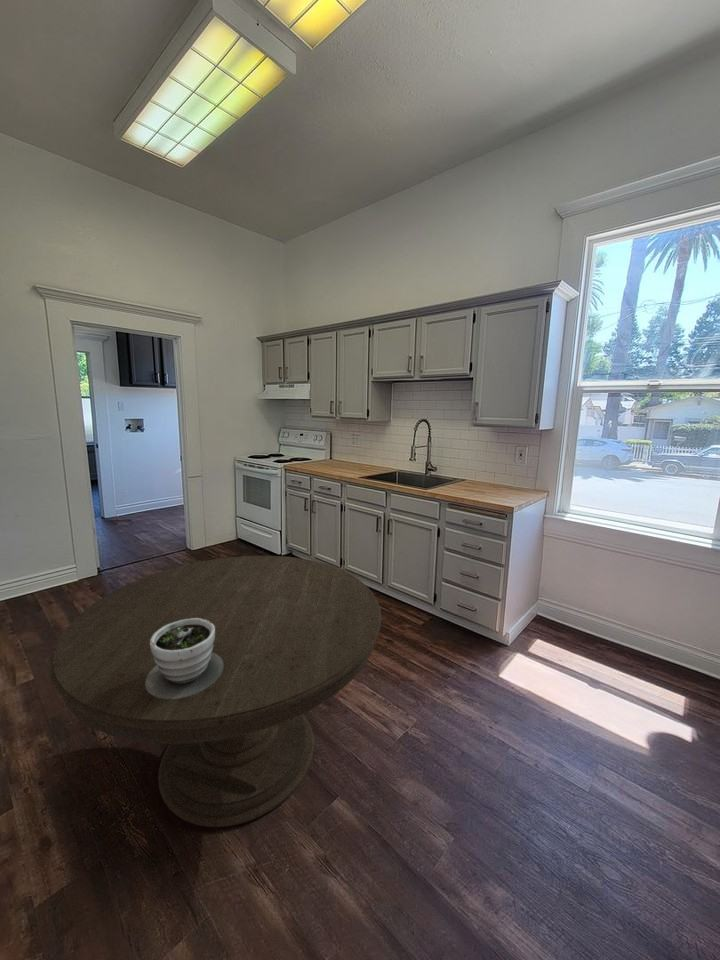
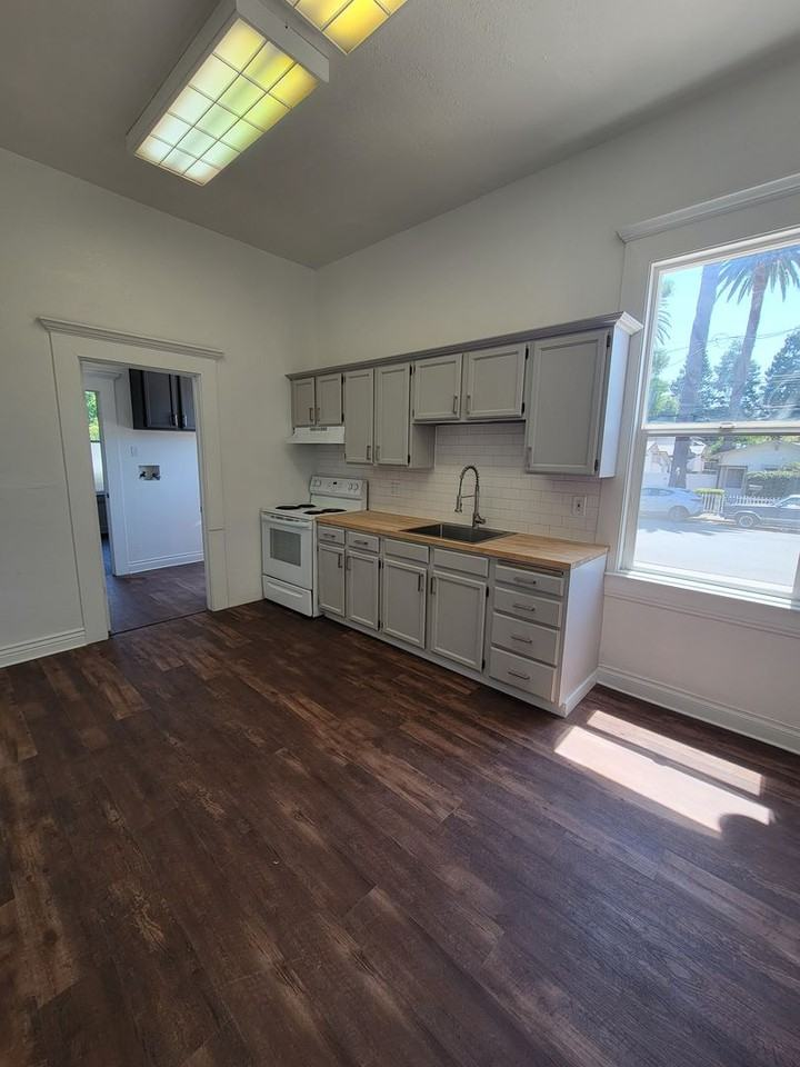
- dining table [49,555,382,828]
- planter [145,618,223,699]
